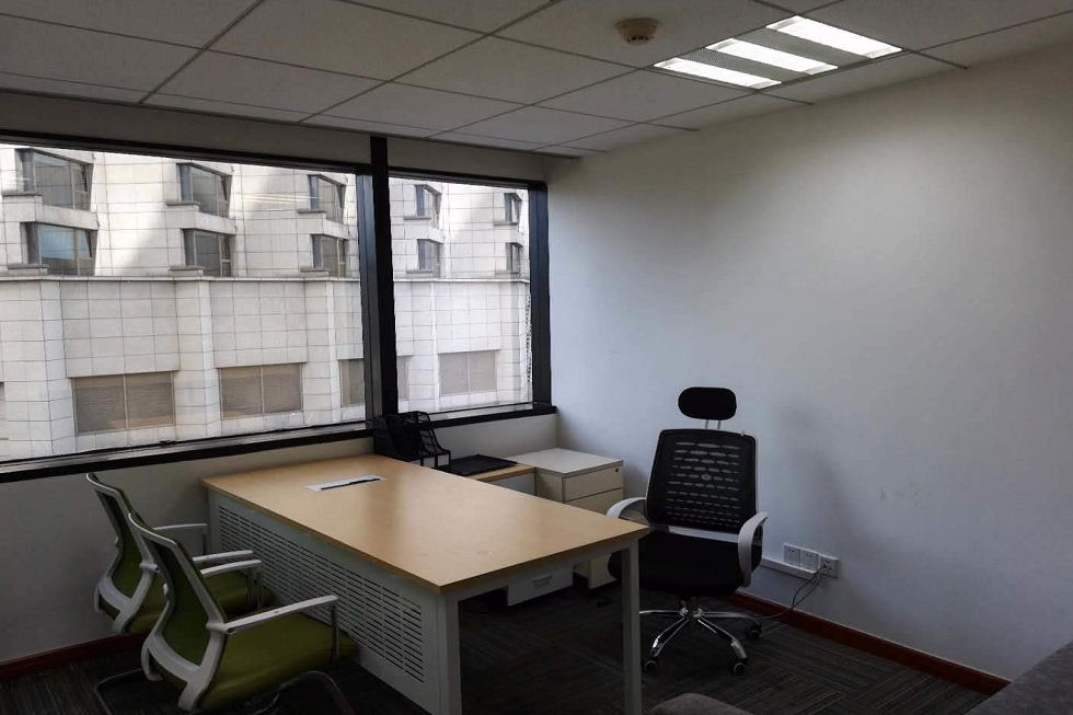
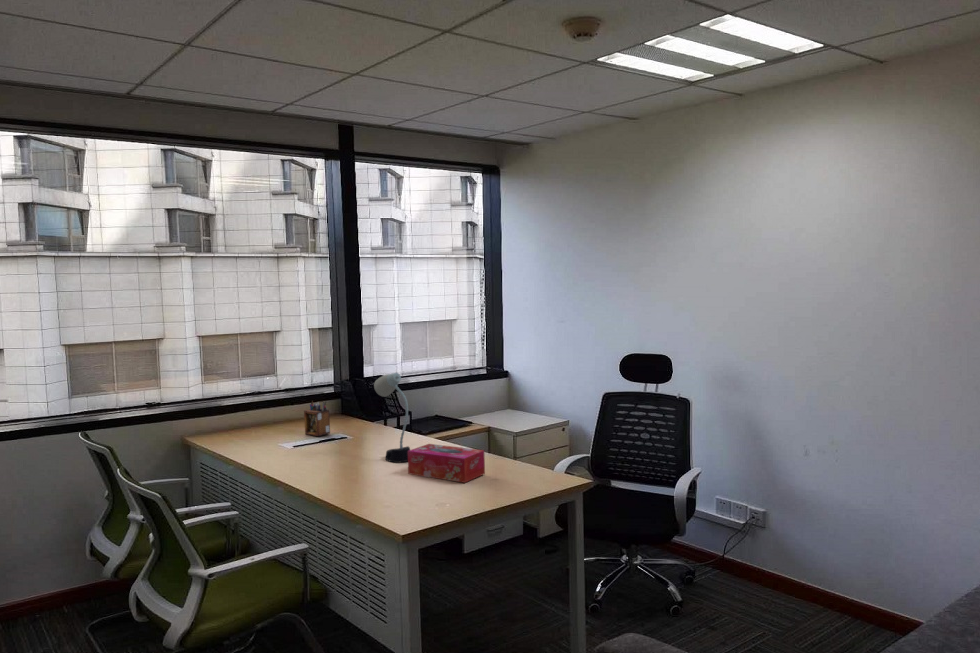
+ desk lamp [373,372,411,463]
+ tissue box [407,443,486,484]
+ desk organizer [303,400,331,437]
